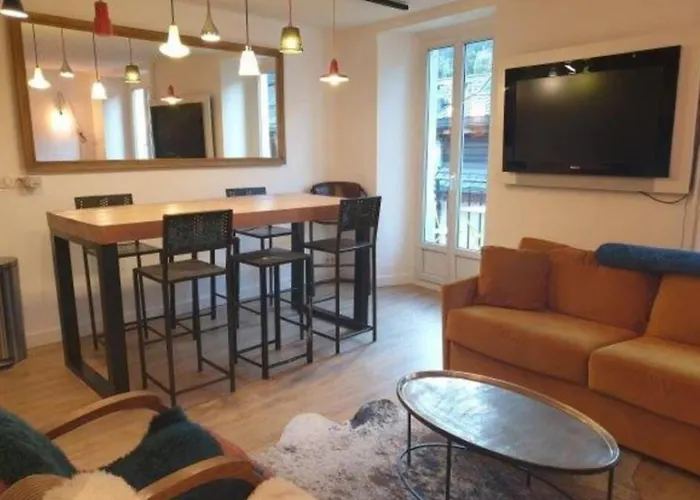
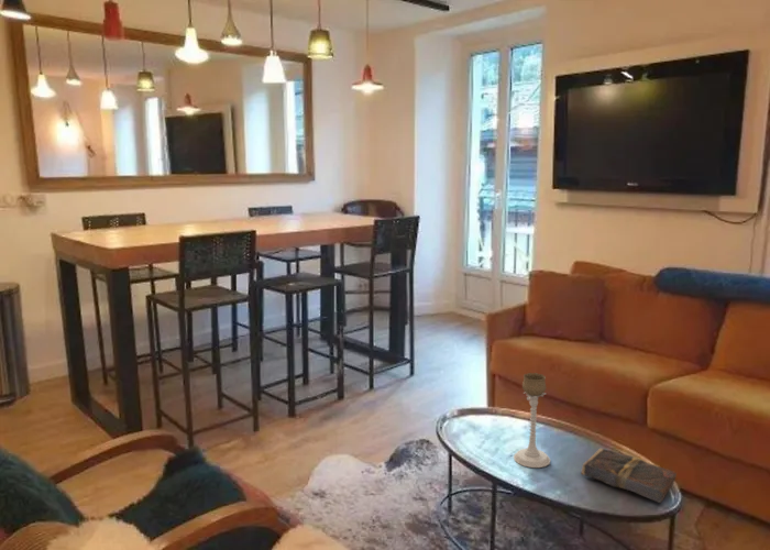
+ candle holder [513,372,551,469]
+ book [580,448,678,504]
